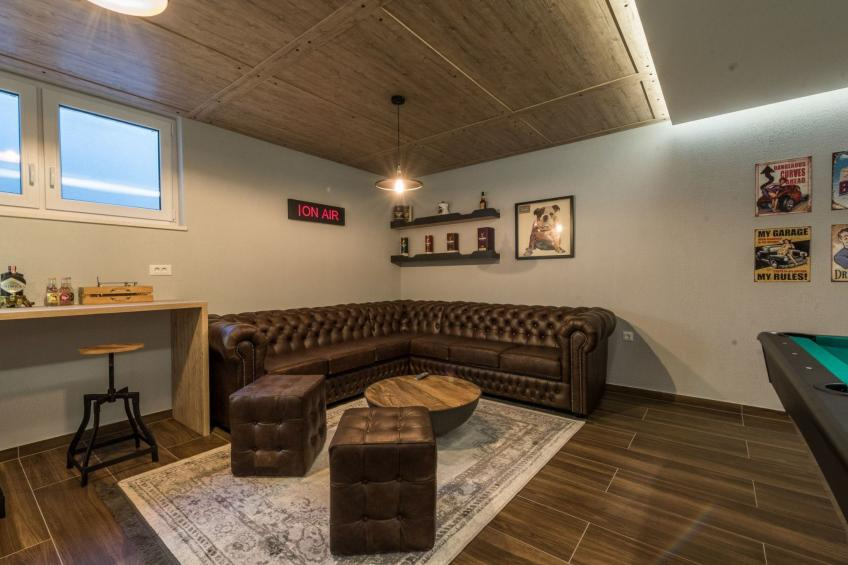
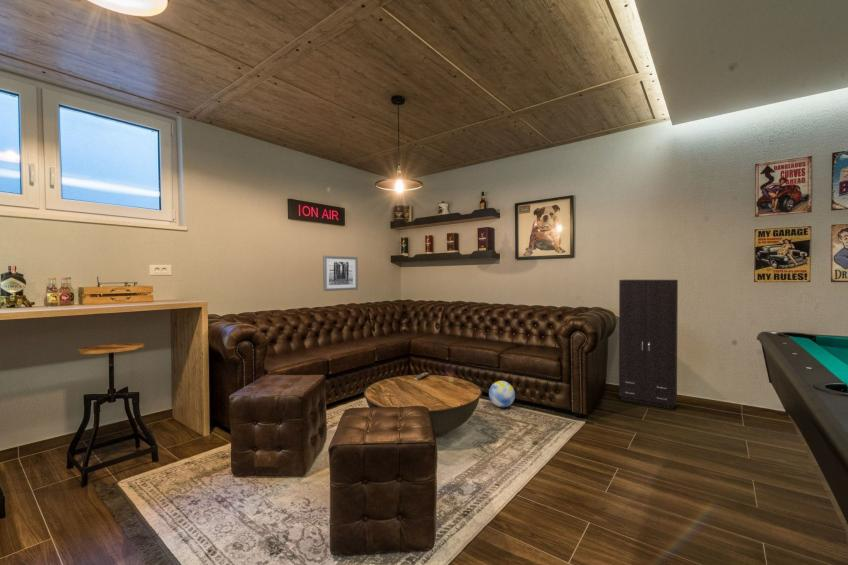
+ cabinet [618,279,679,411]
+ ball [488,380,516,408]
+ wall art [322,255,359,292]
